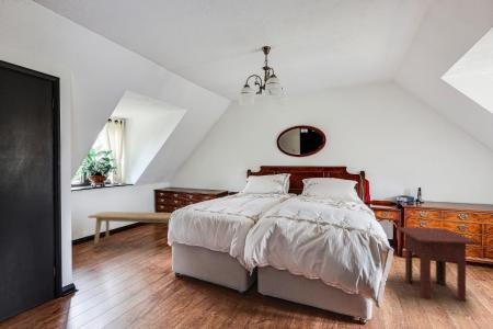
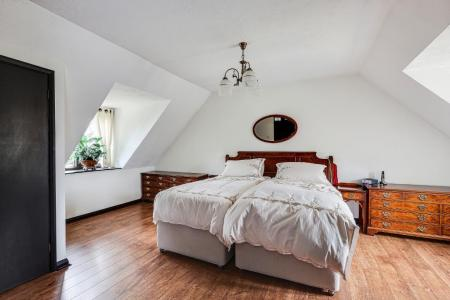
- bench [87,211,173,246]
- side table [395,226,480,302]
